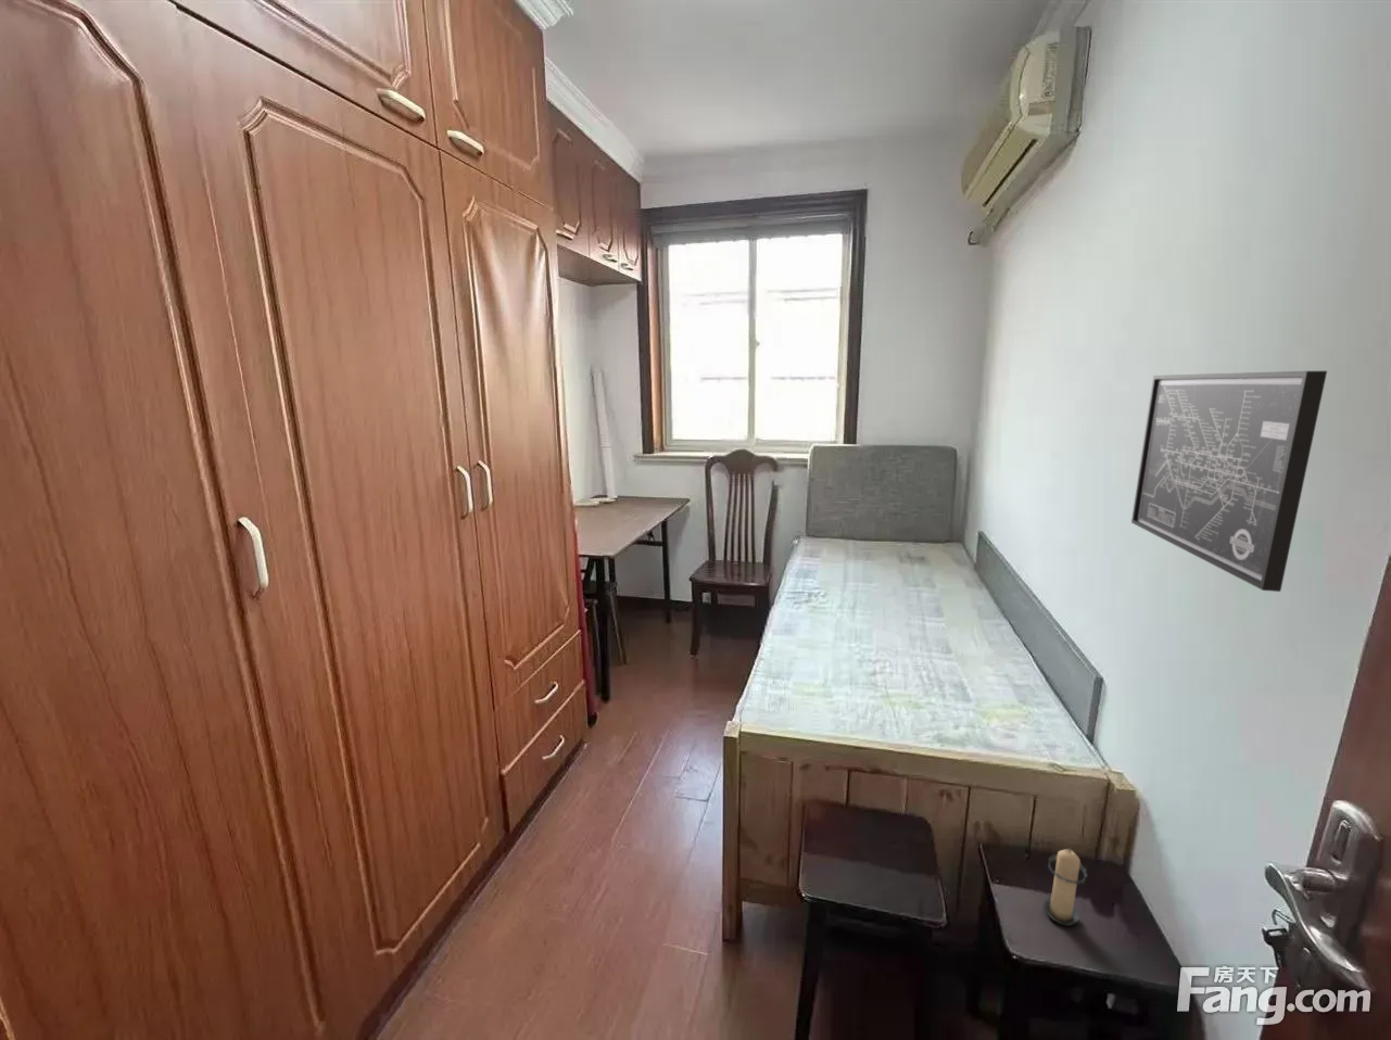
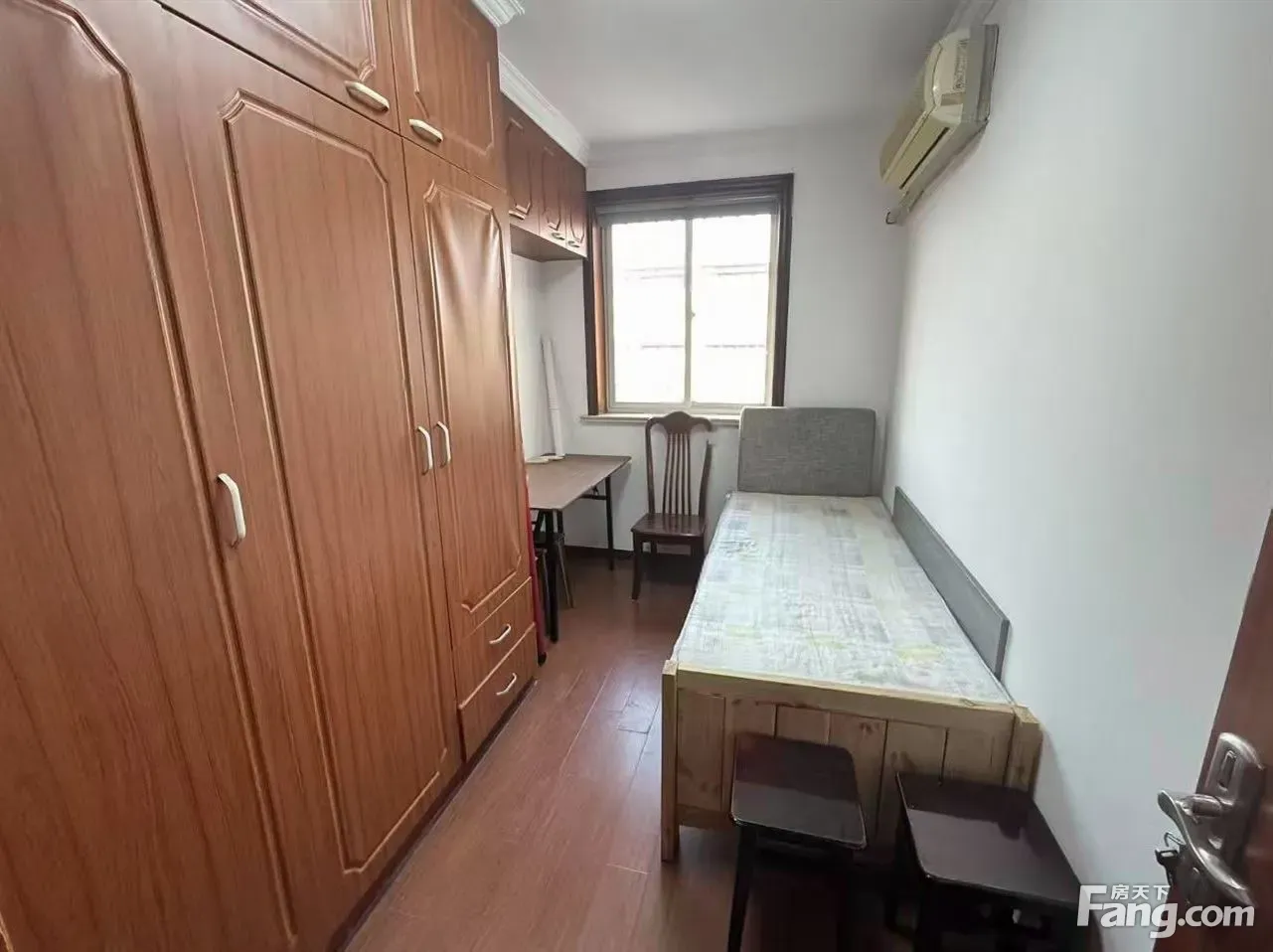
- candle [1041,844,1088,926]
- wall art [1130,370,1328,593]
